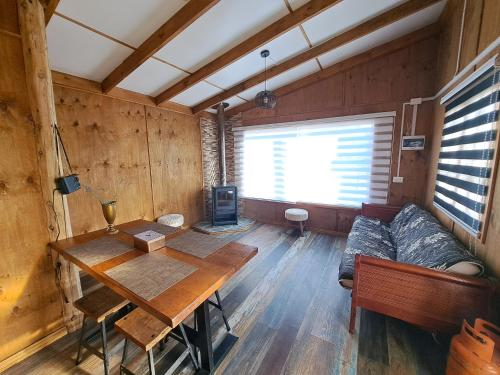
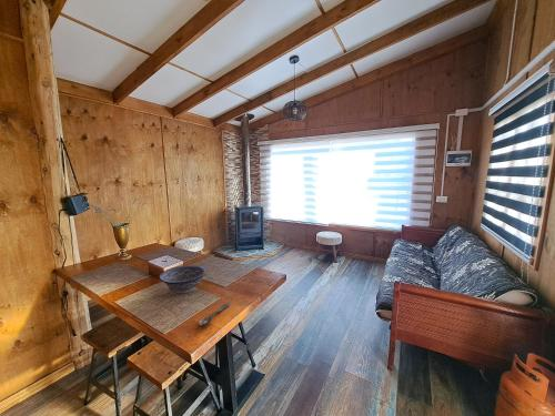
+ spoon [198,302,231,326]
+ decorative bowl [158,264,209,294]
